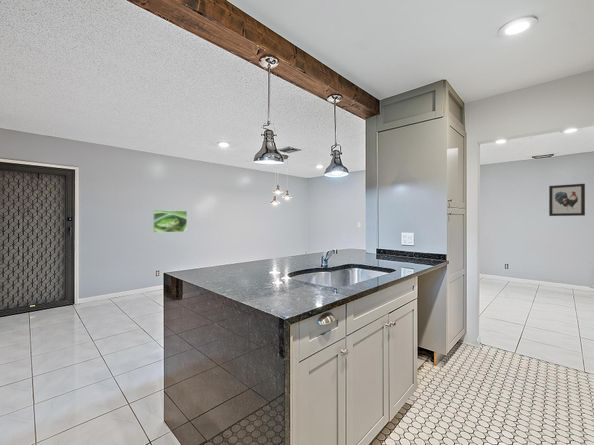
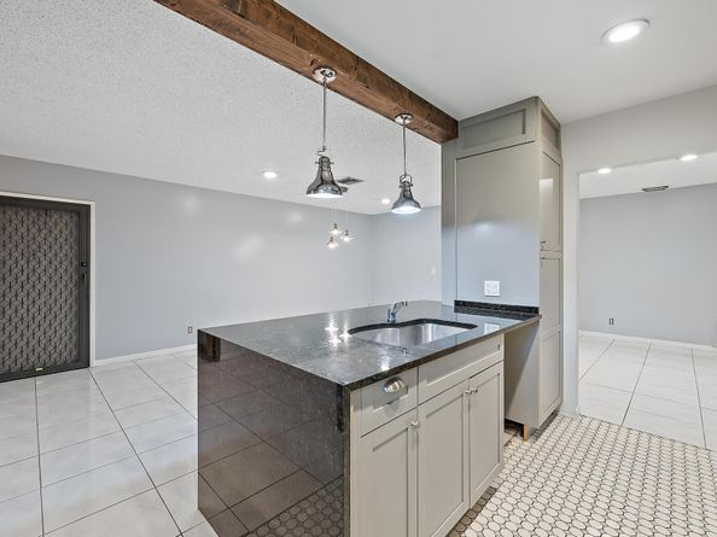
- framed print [152,209,188,234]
- wall art [548,183,586,217]
